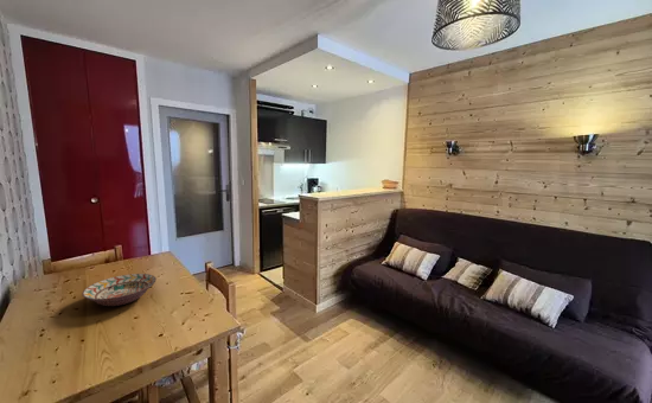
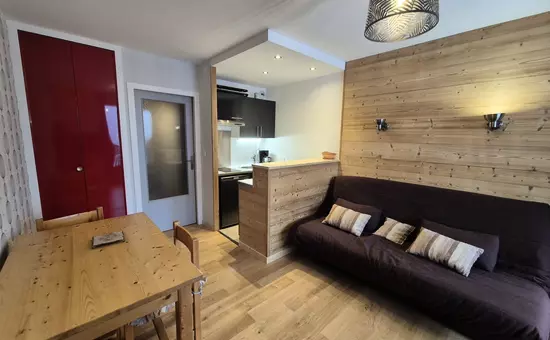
- decorative bowl [81,273,158,307]
